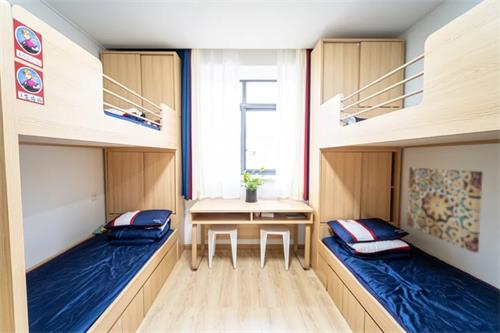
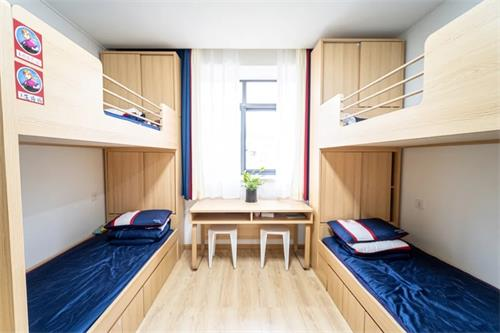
- wall art [406,166,484,254]
